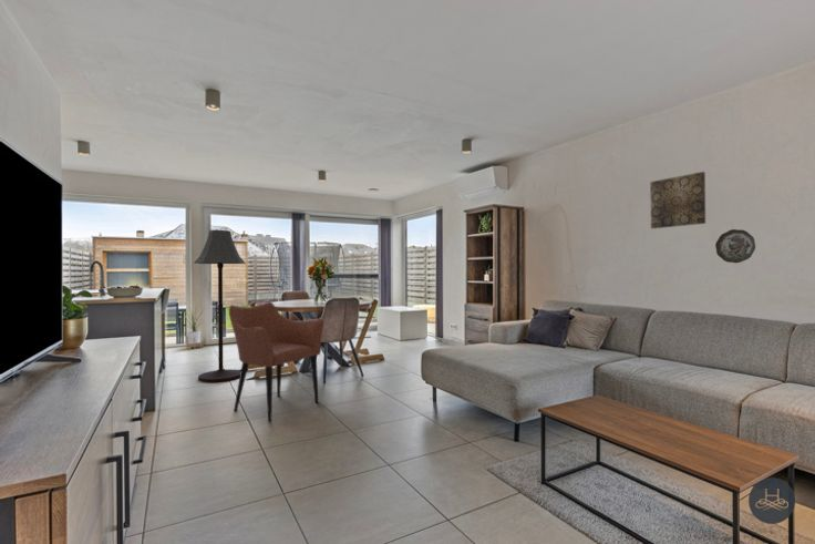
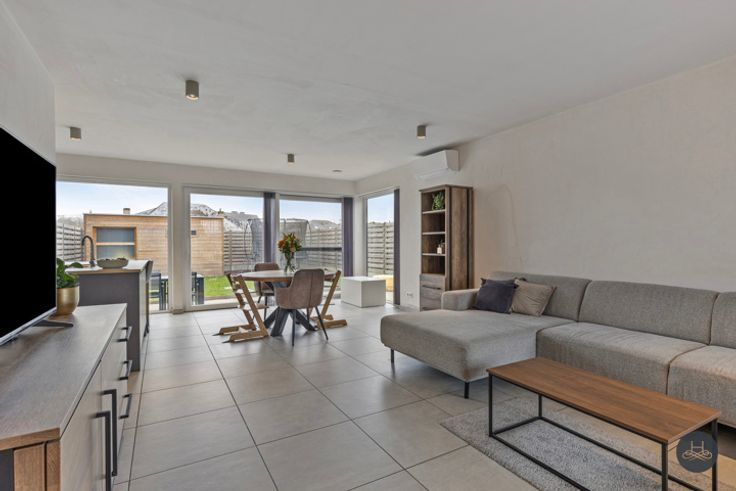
- armchair [228,301,324,423]
- wall art [649,171,706,229]
- decorative plate [714,228,756,264]
- floor lamp [193,229,247,383]
- house plant [183,305,206,350]
